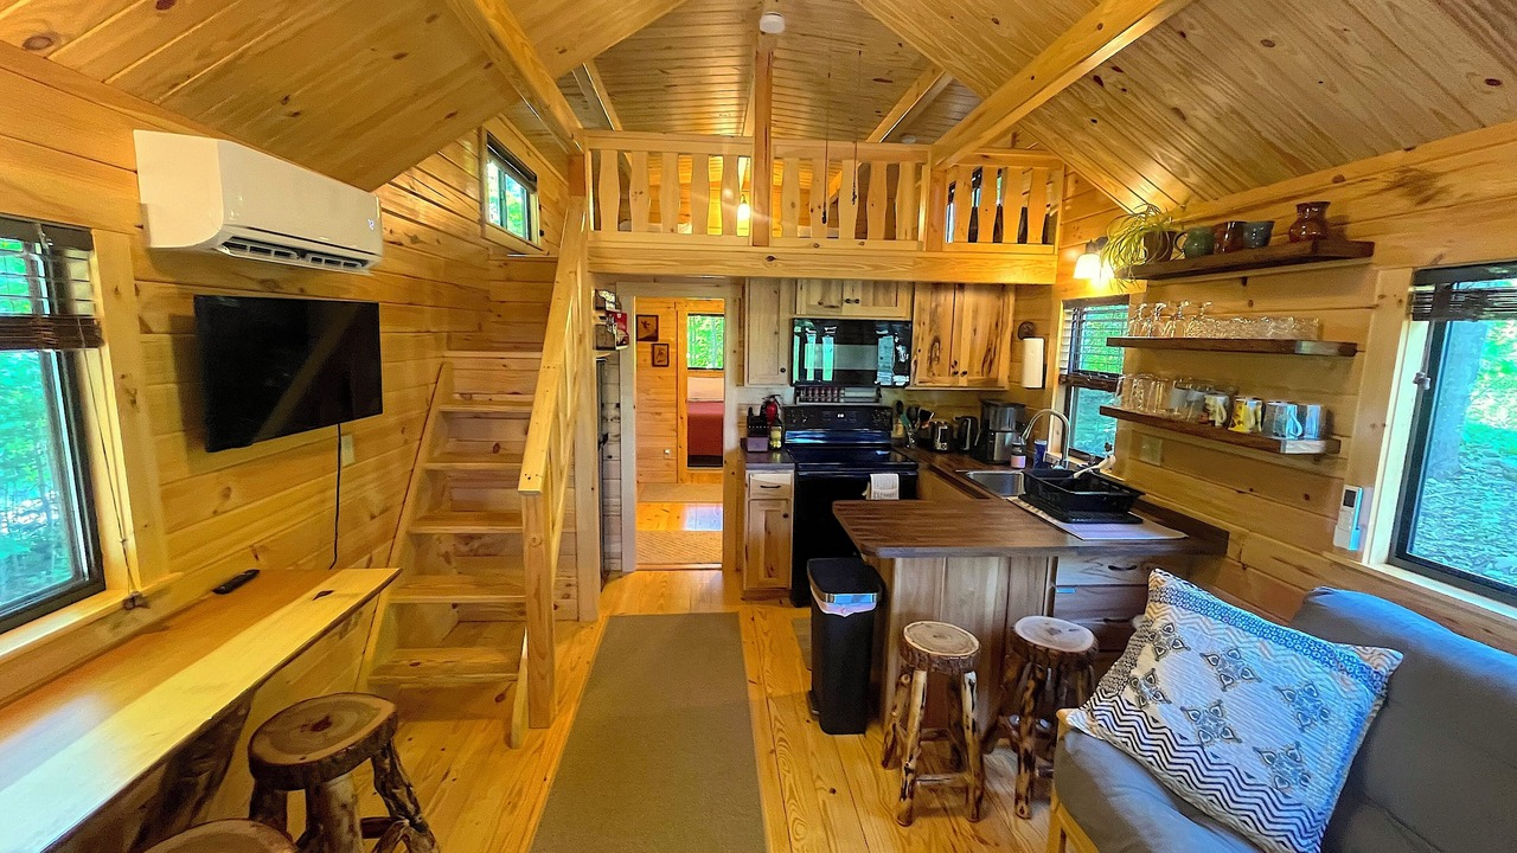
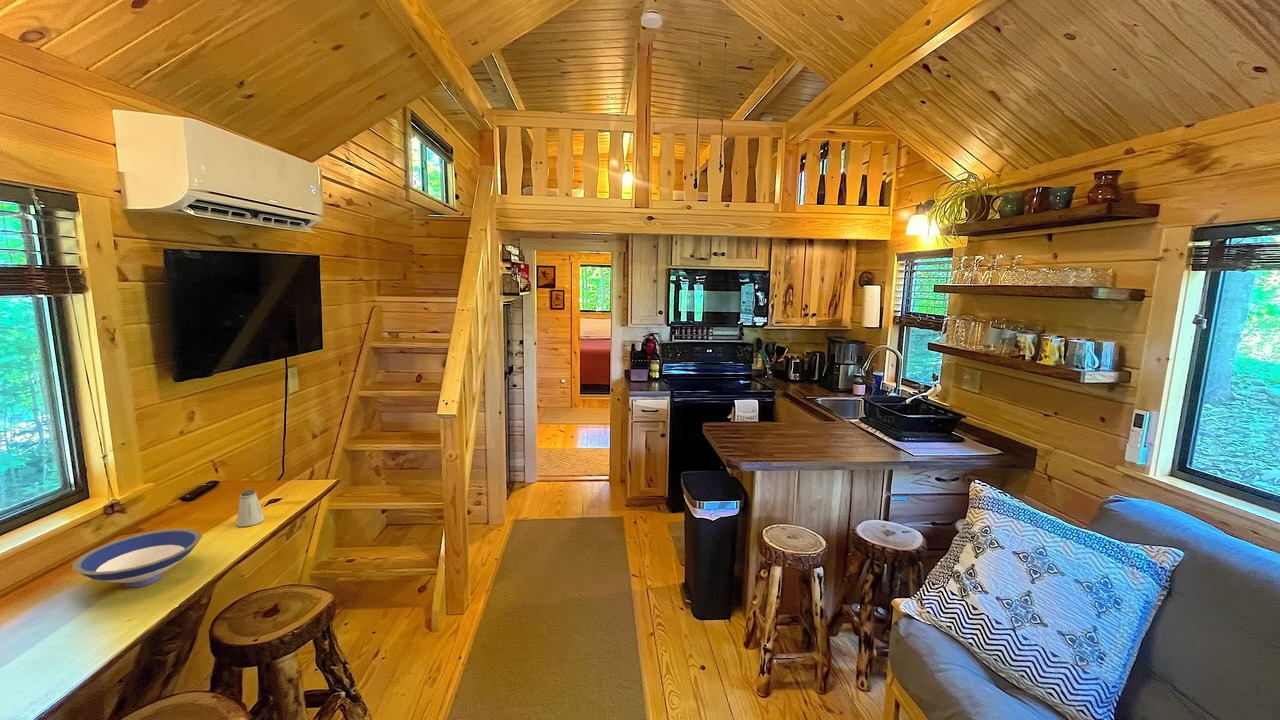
+ saltshaker [235,489,265,528]
+ bowl [71,528,203,588]
